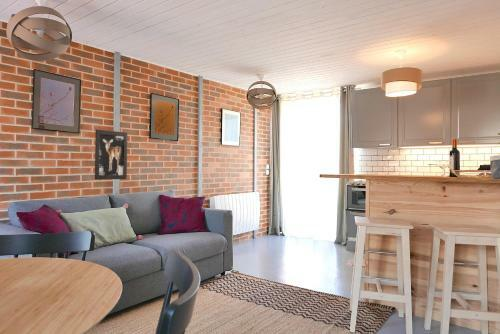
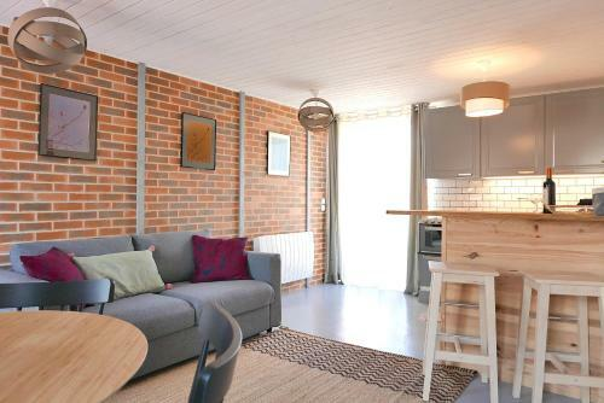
- wall art [94,129,128,181]
